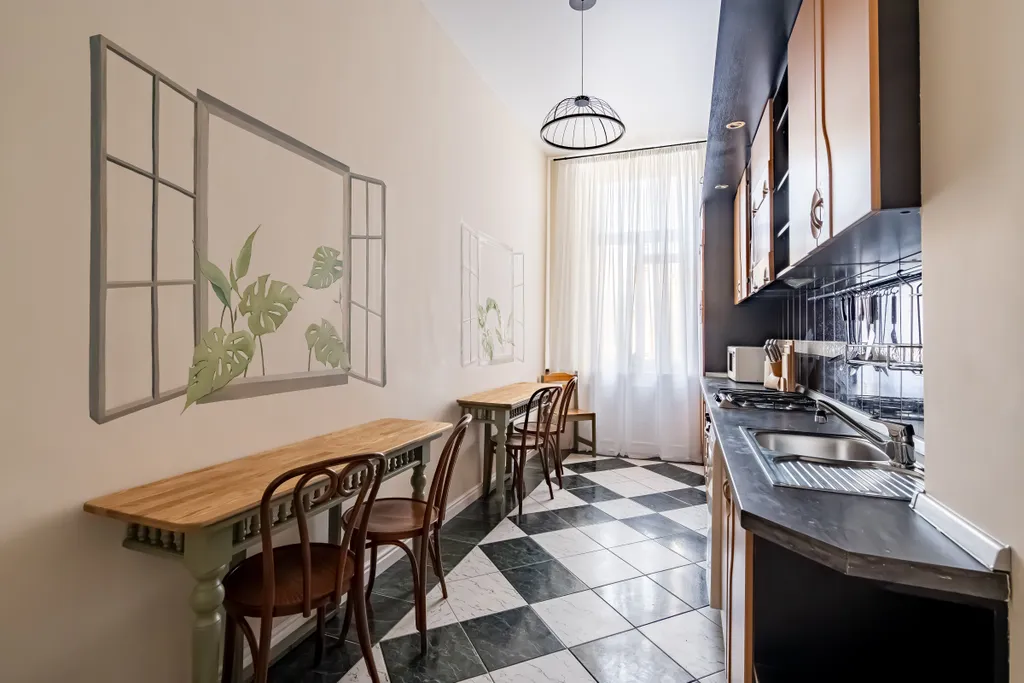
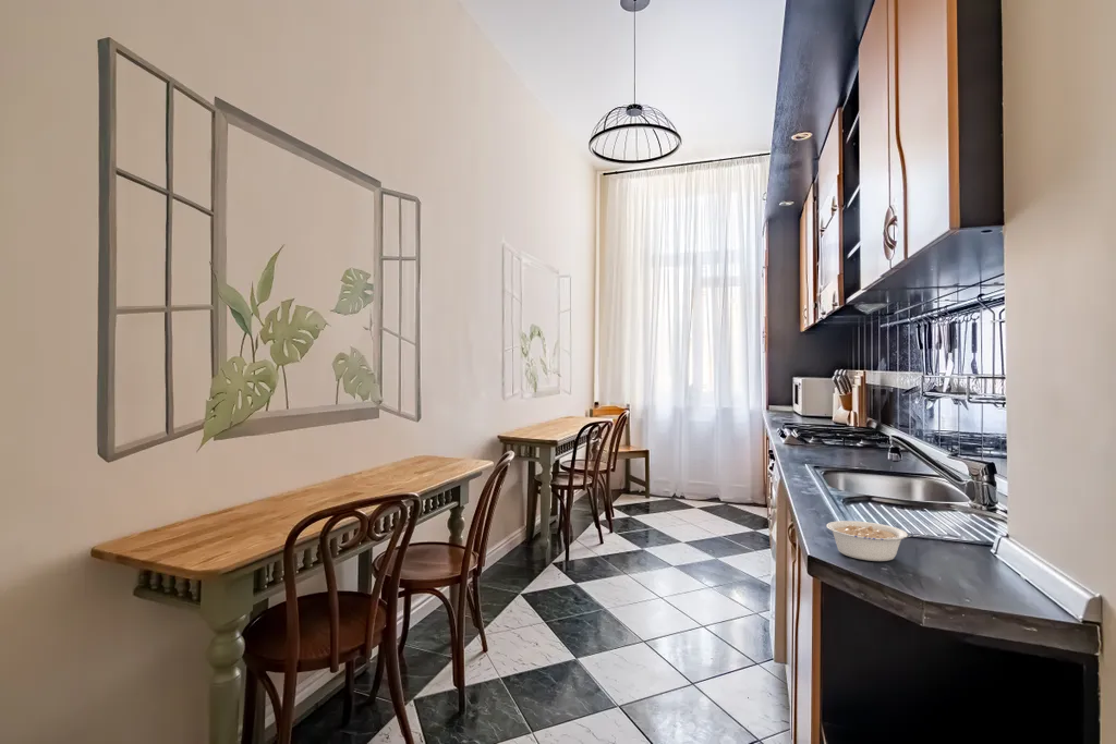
+ legume [826,520,922,562]
